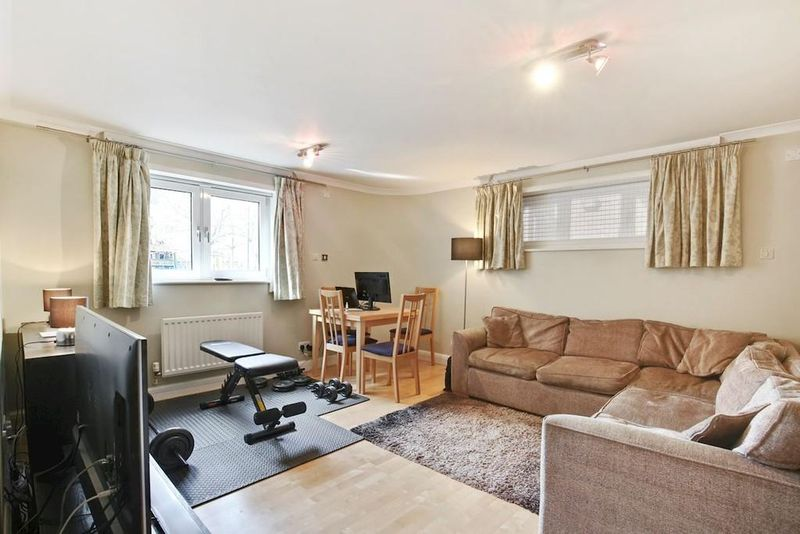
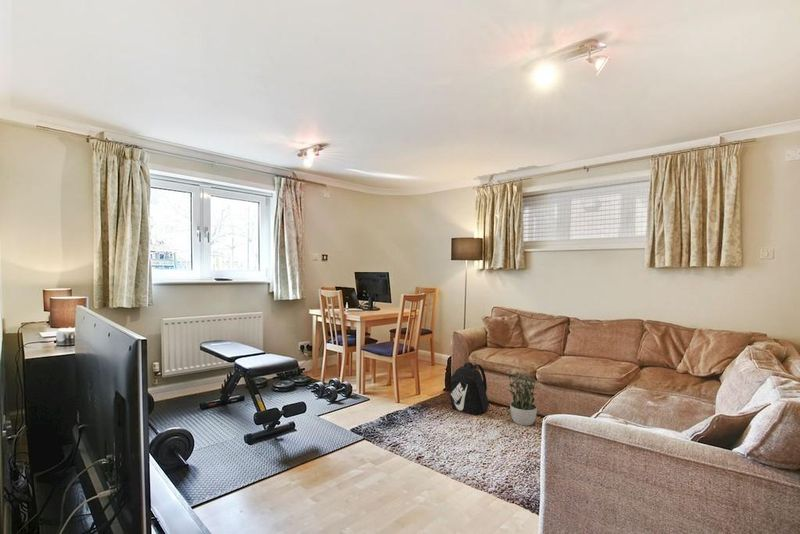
+ potted plant [504,371,542,426]
+ backpack [449,361,490,416]
